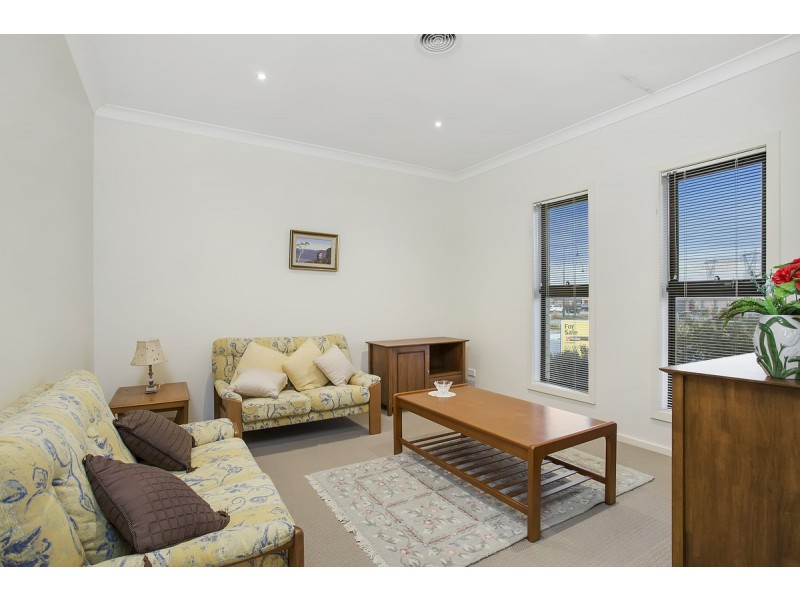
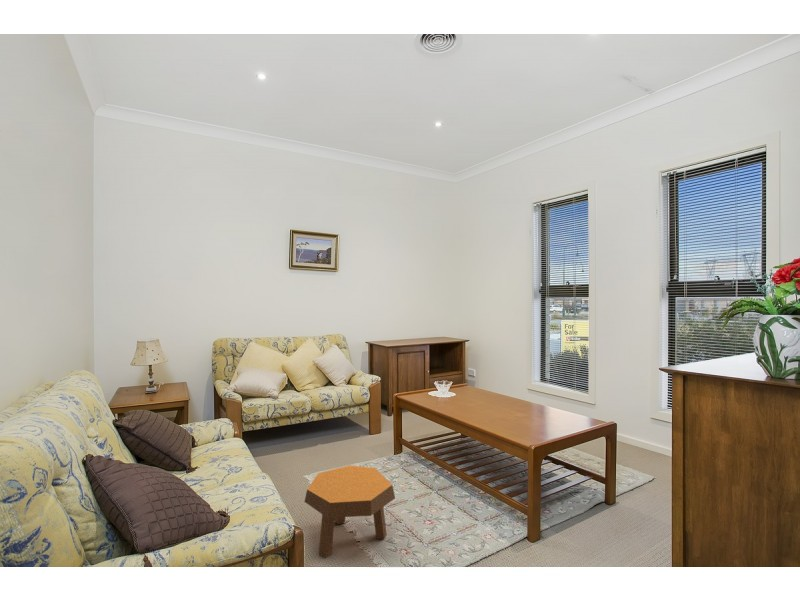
+ footstool [303,464,396,559]
